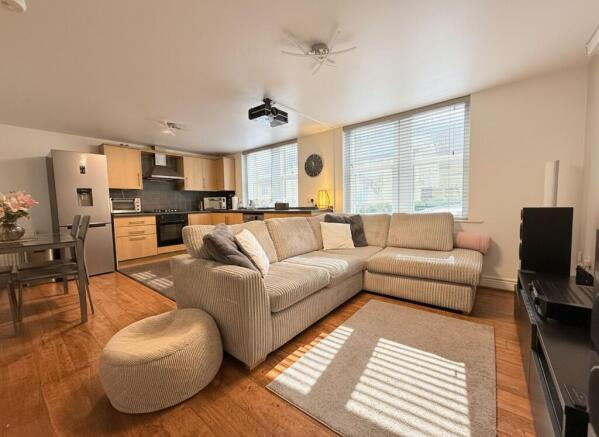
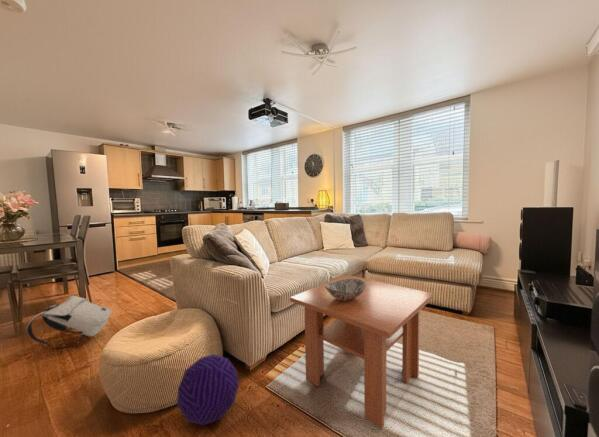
+ backpack [26,294,113,349]
+ coffee table [289,274,435,430]
+ decorative bowl [325,279,366,301]
+ decorative ball [176,353,240,427]
